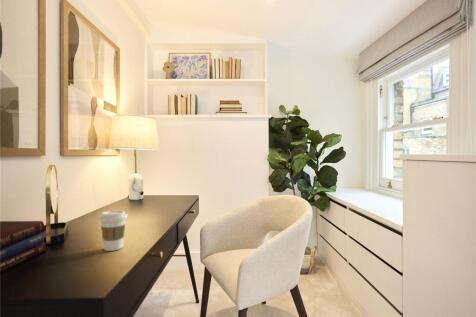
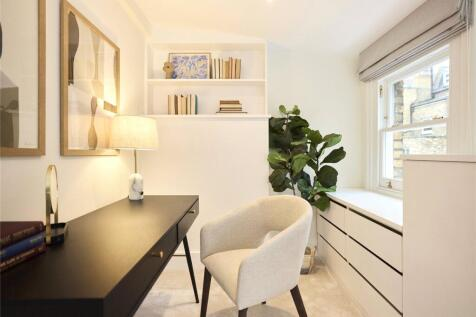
- coffee cup [98,210,129,252]
